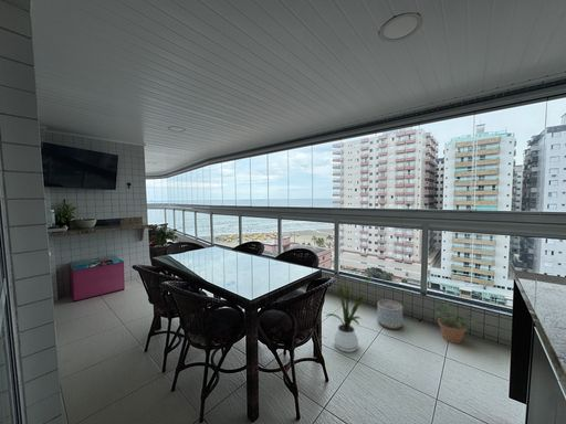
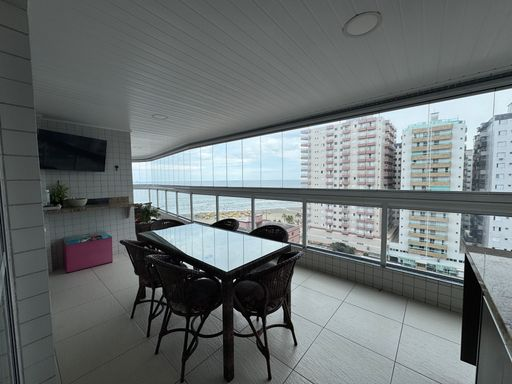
- planter [377,299,403,330]
- potted plant [433,303,479,344]
- house plant [326,278,375,353]
